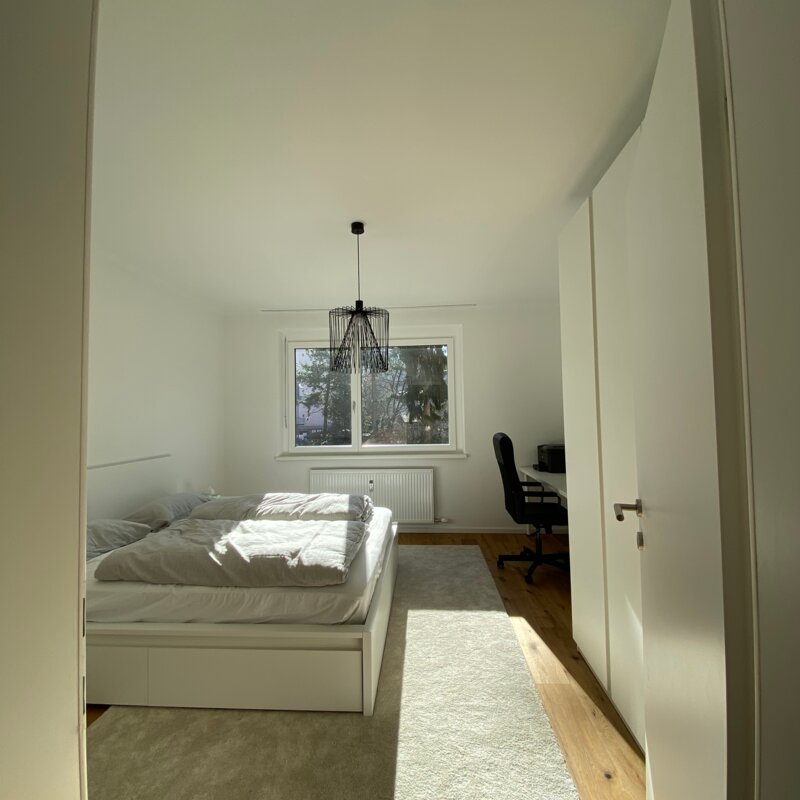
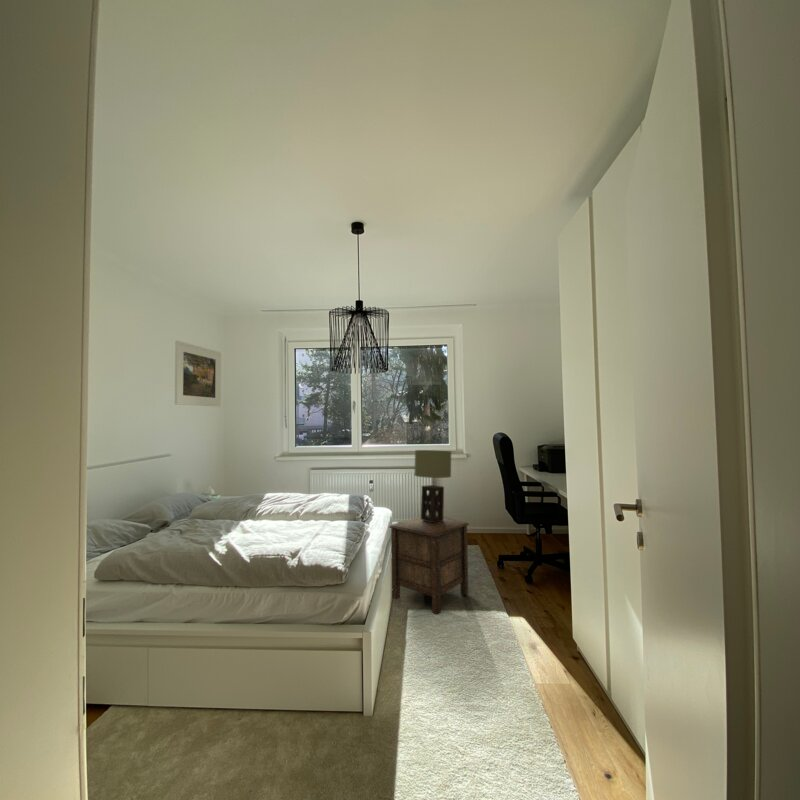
+ nightstand [388,515,470,615]
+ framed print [174,340,222,408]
+ table lamp [413,449,452,522]
